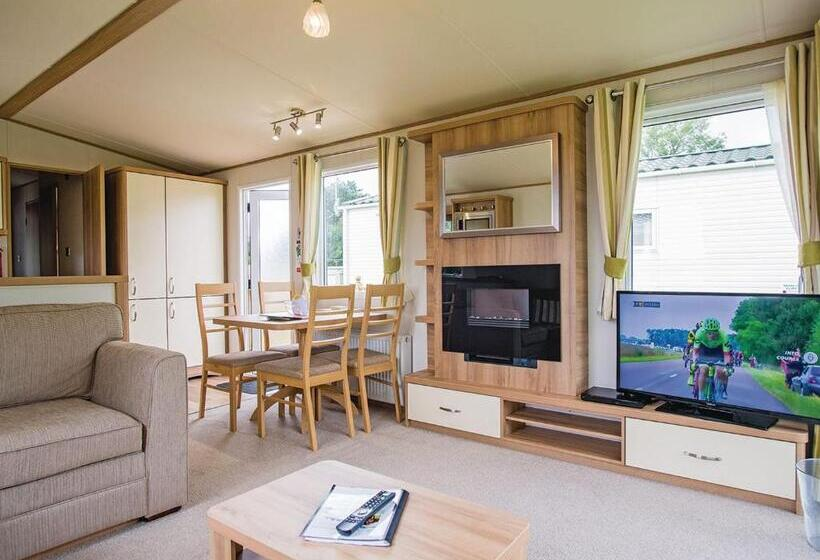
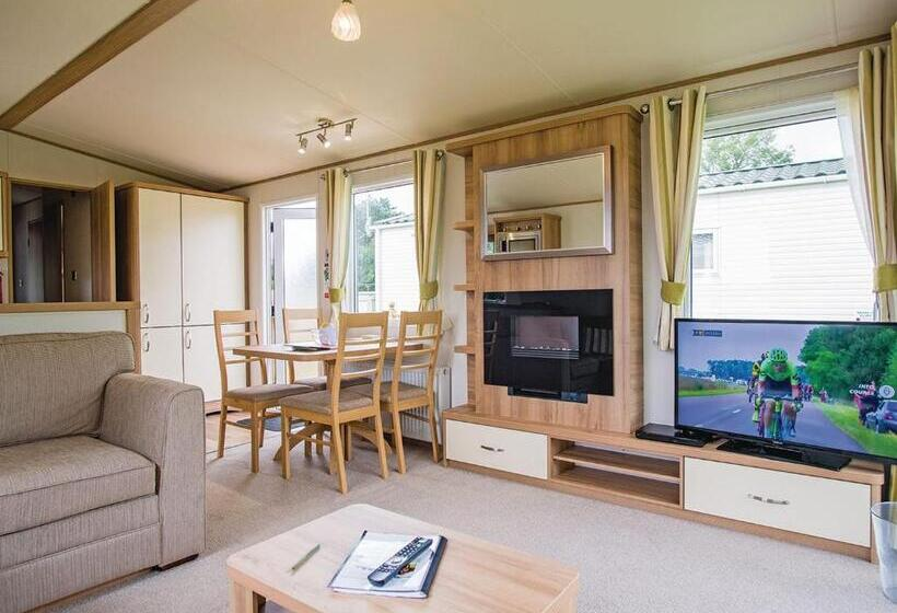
+ pen [291,543,322,571]
